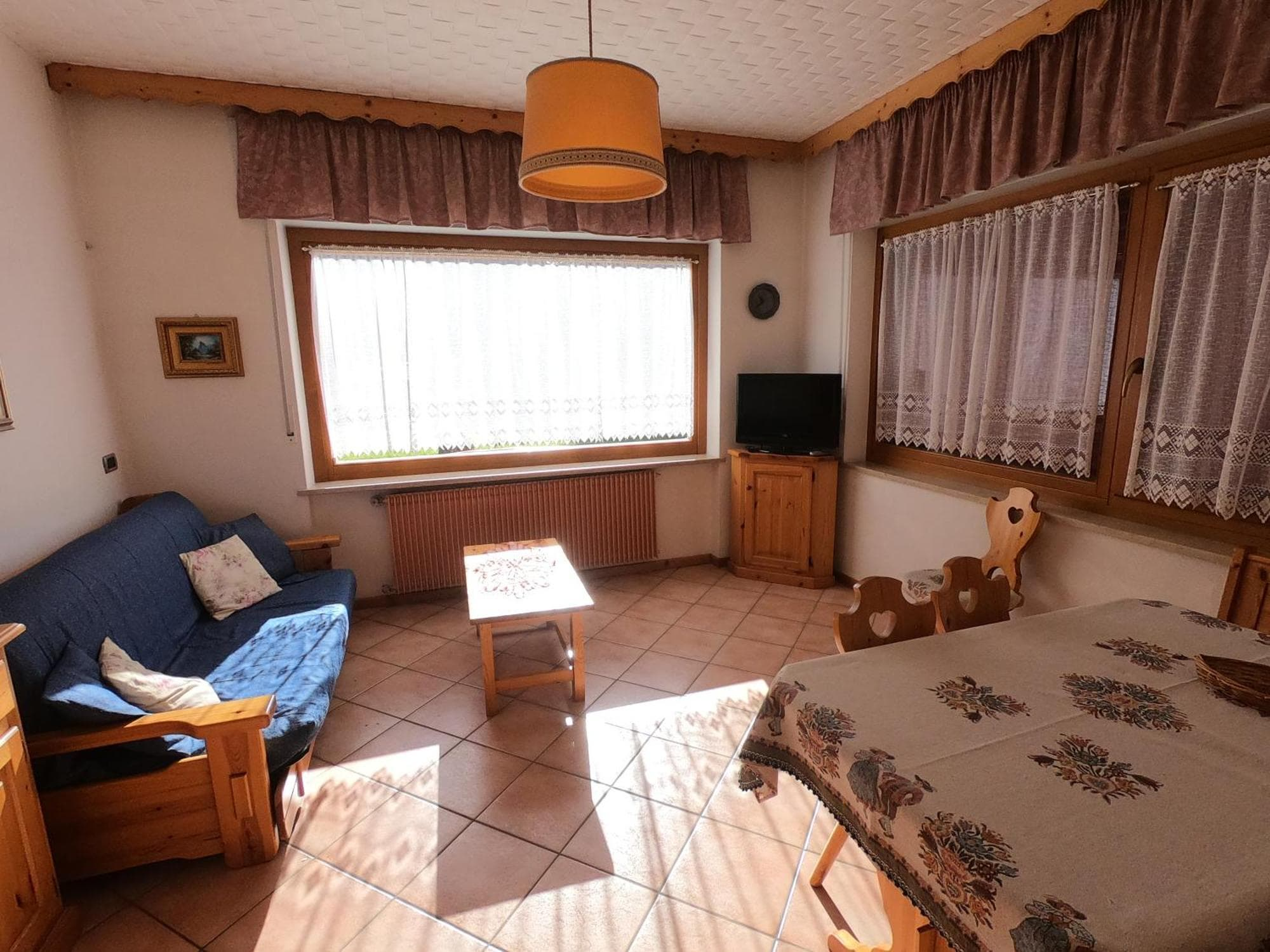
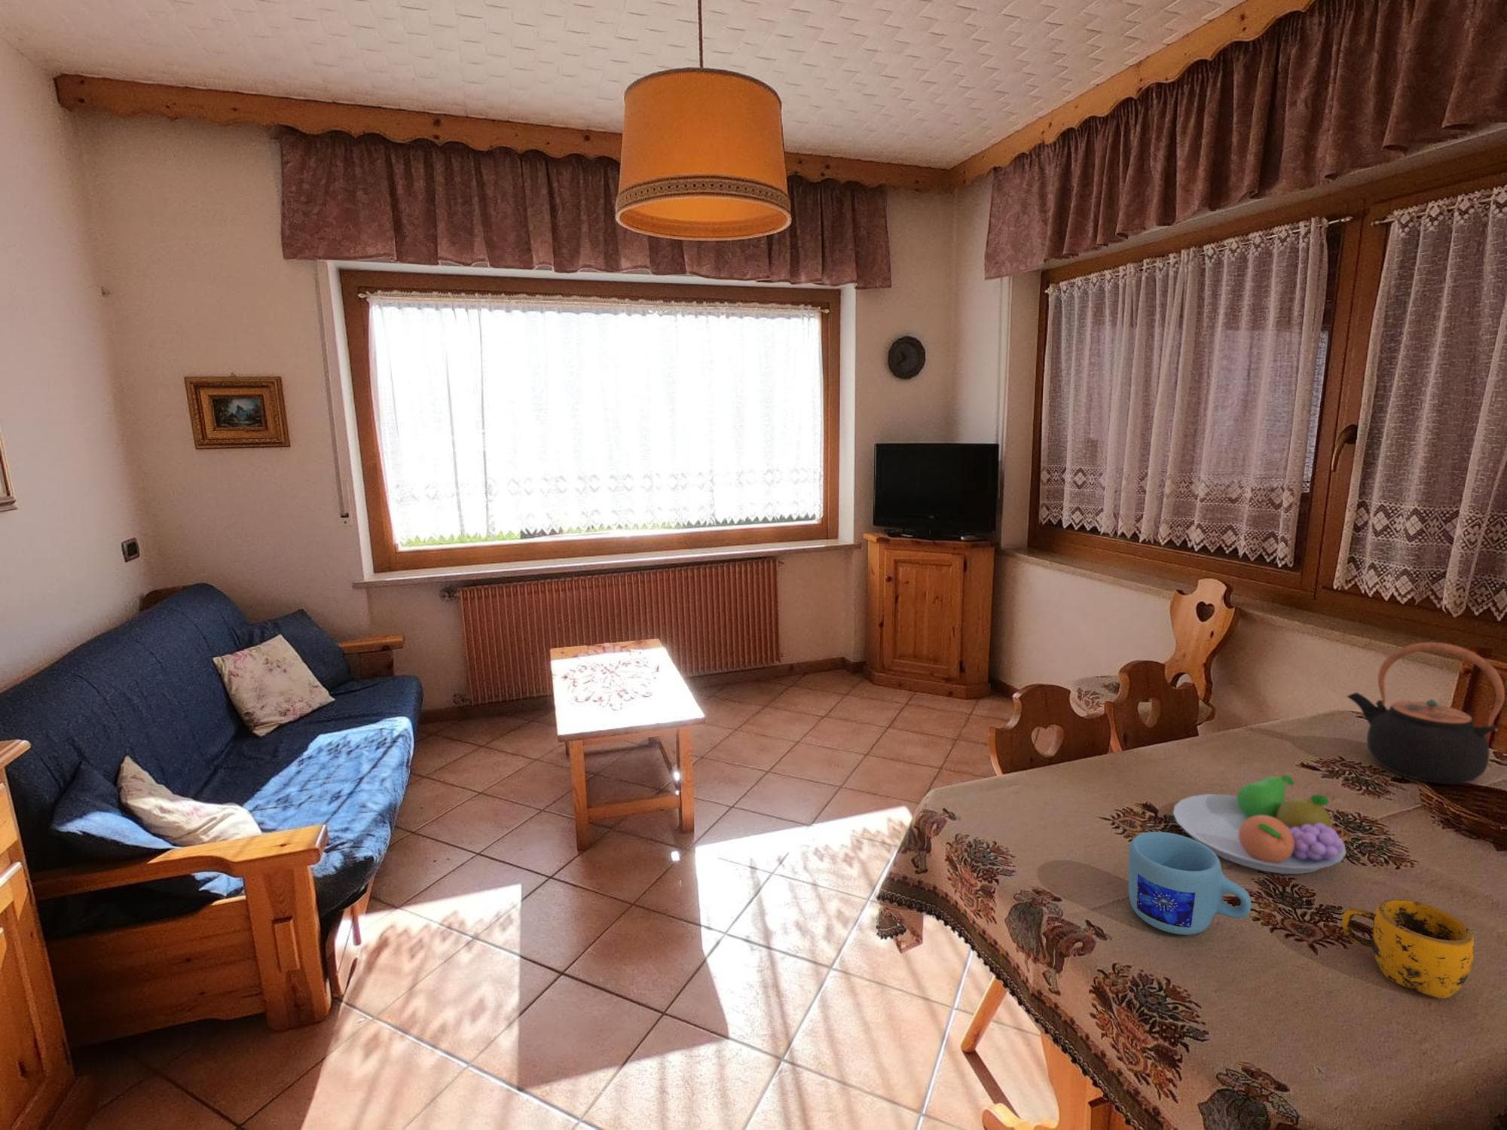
+ fruit bowl [1172,774,1349,875]
+ teapot [1346,642,1506,785]
+ mug [1341,899,1475,999]
+ mug [1128,831,1252,935]
